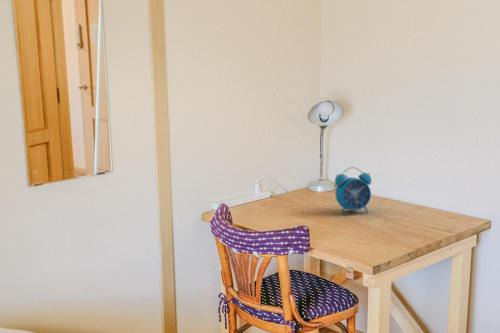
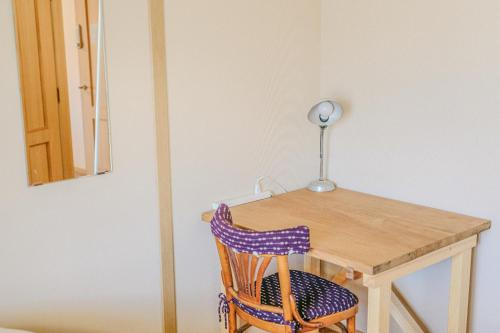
- alarm clock [334,166,373,215]
